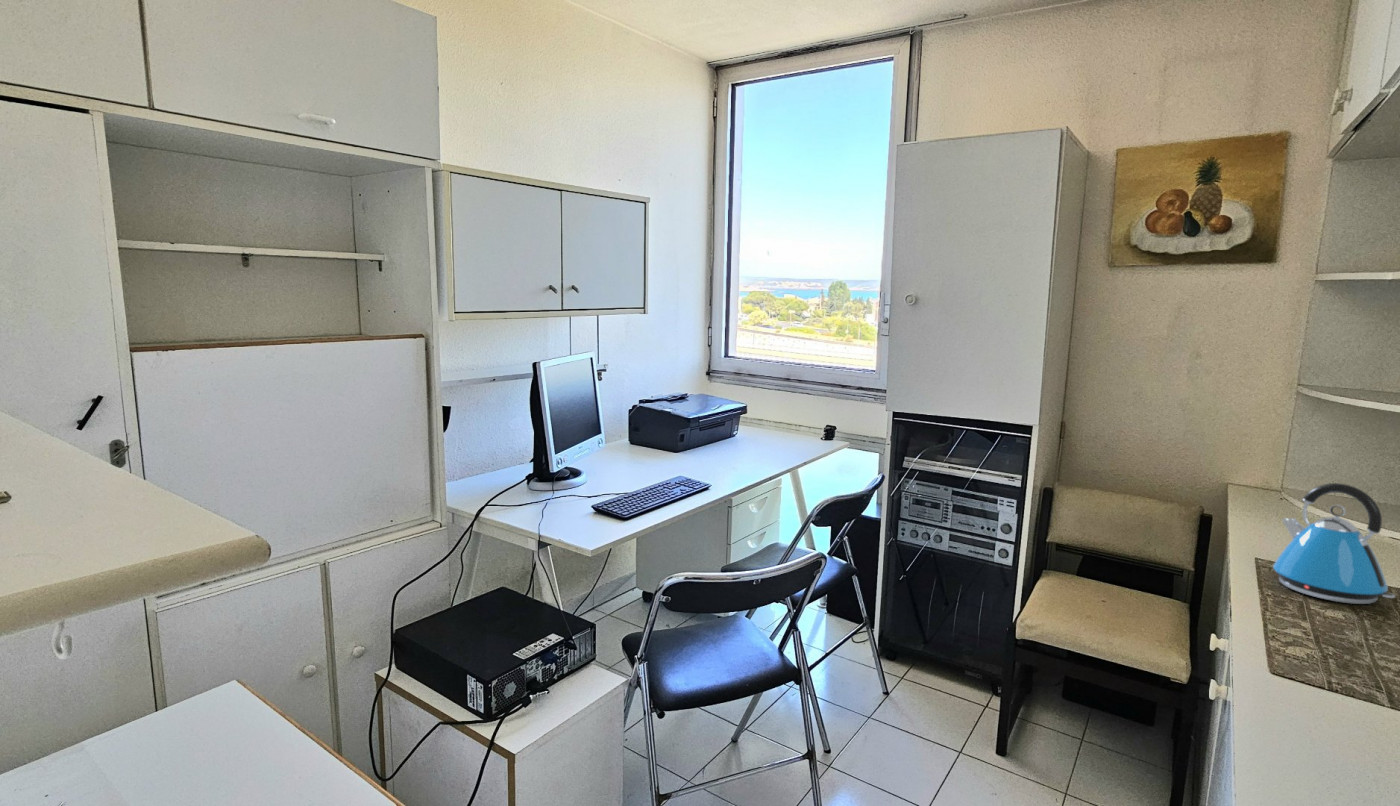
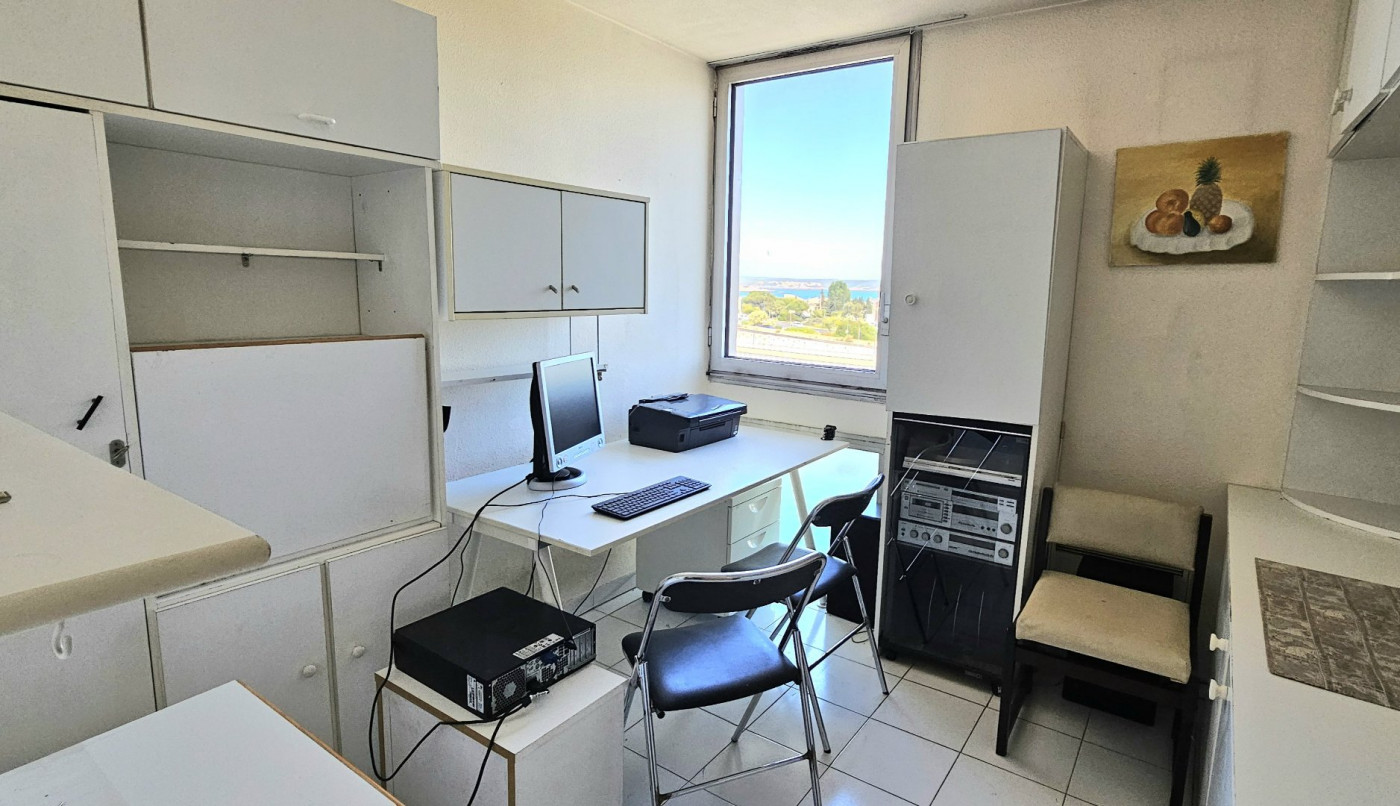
- kettle [1272,482,1396,605]
